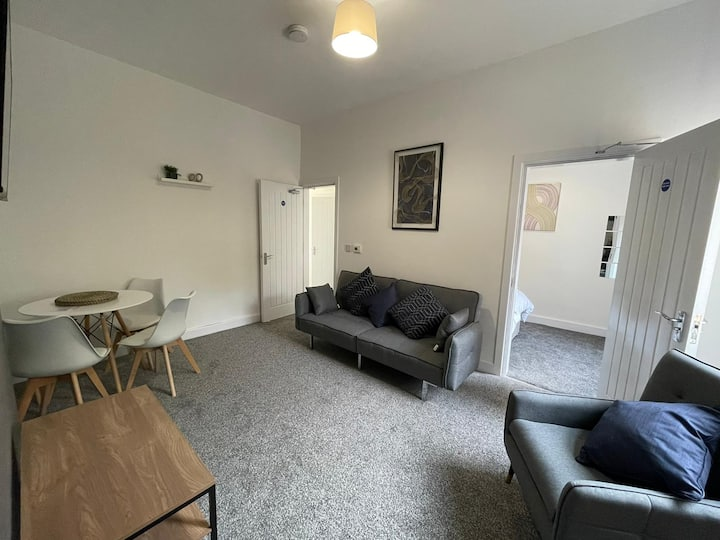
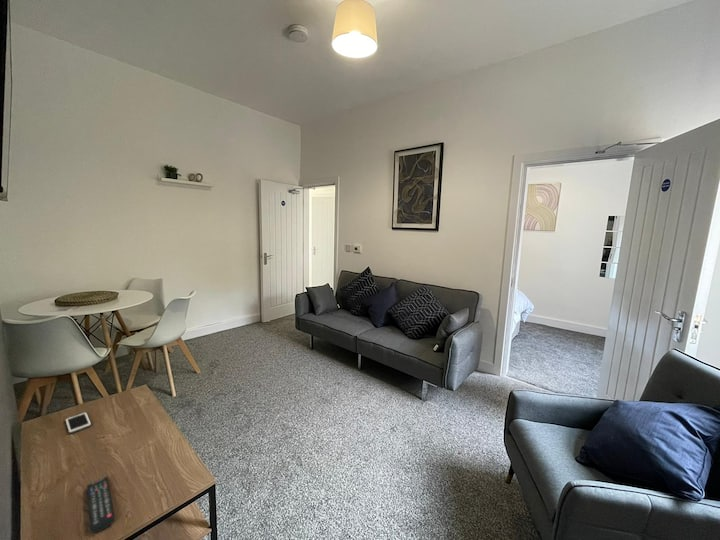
+ remote control [86,475,116,534]
+ cell phone [64,411,92,435]
